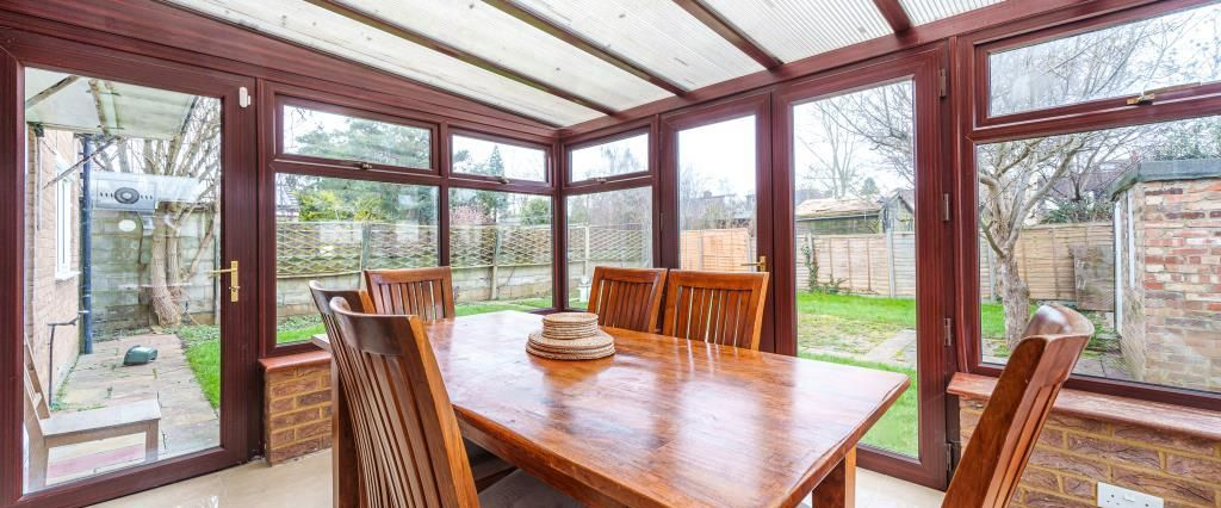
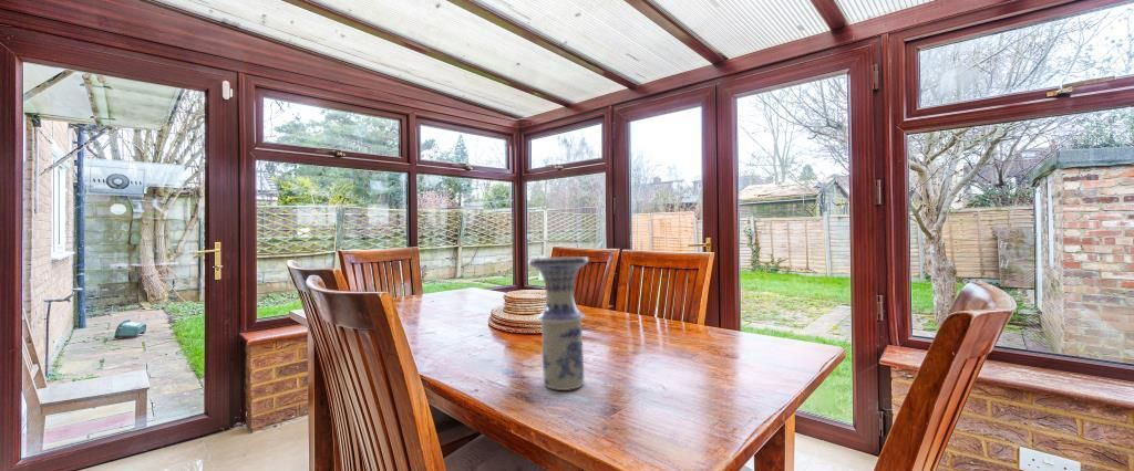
+ vase [527,255,589,391]
